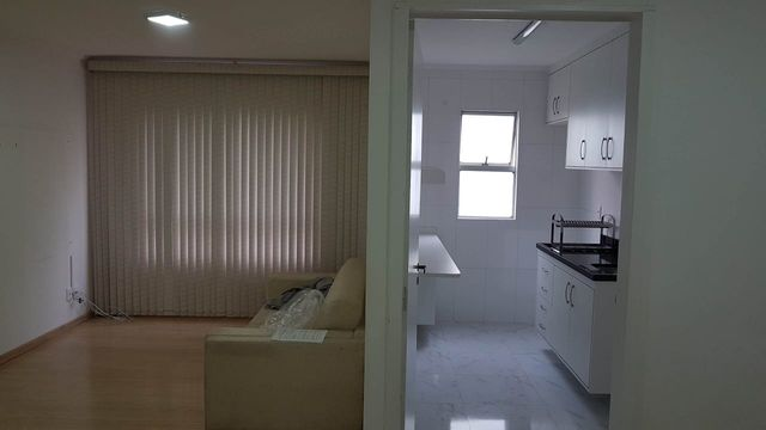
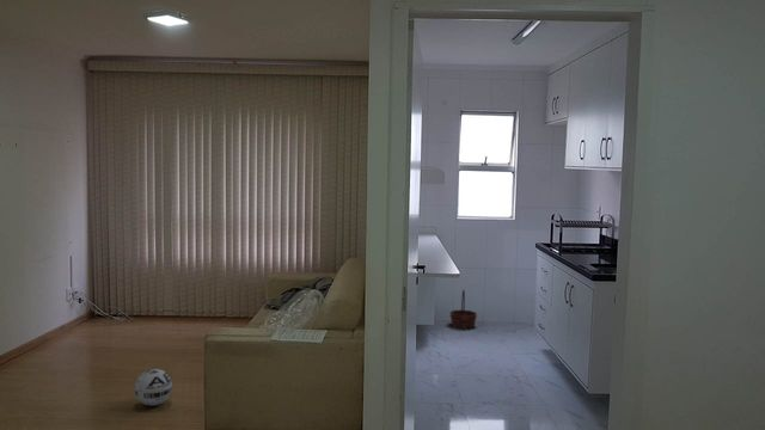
+ ball [134,368,173,407]
+ basket [448,289,478,330]
